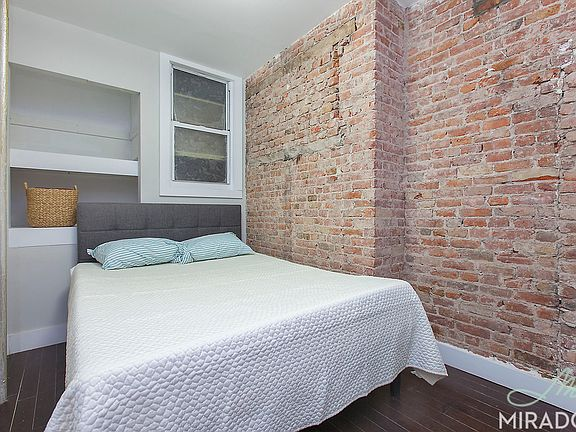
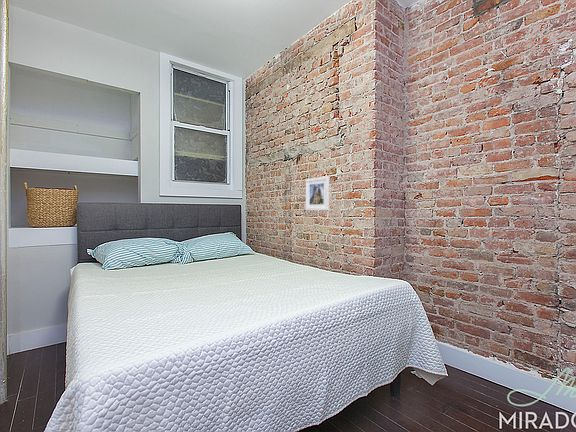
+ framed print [305,176,330,211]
